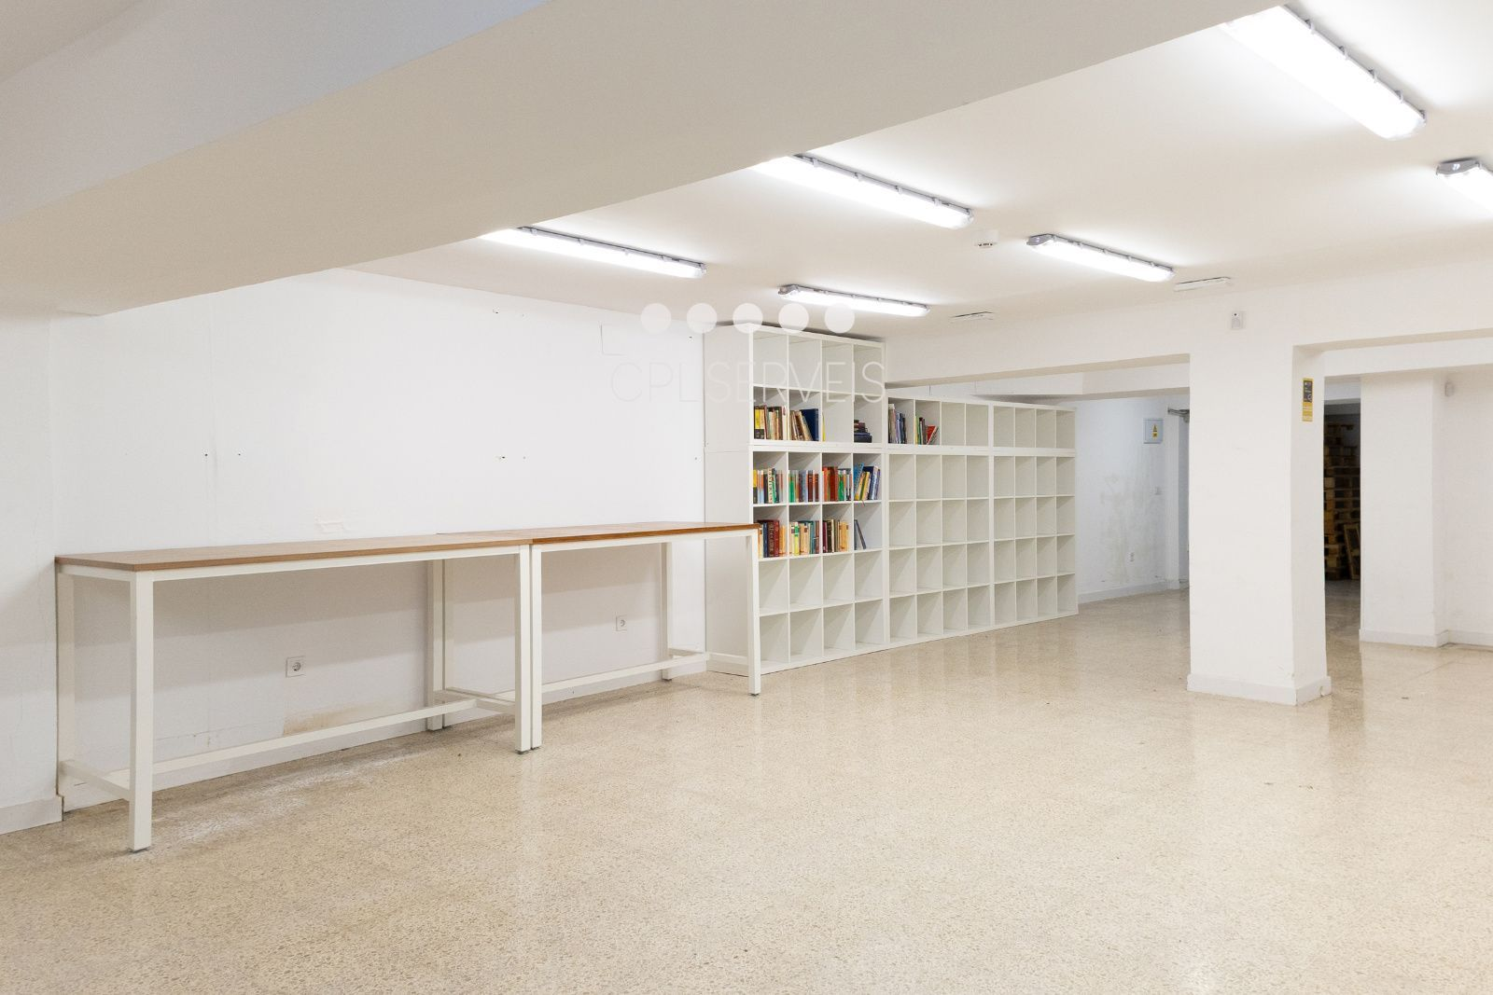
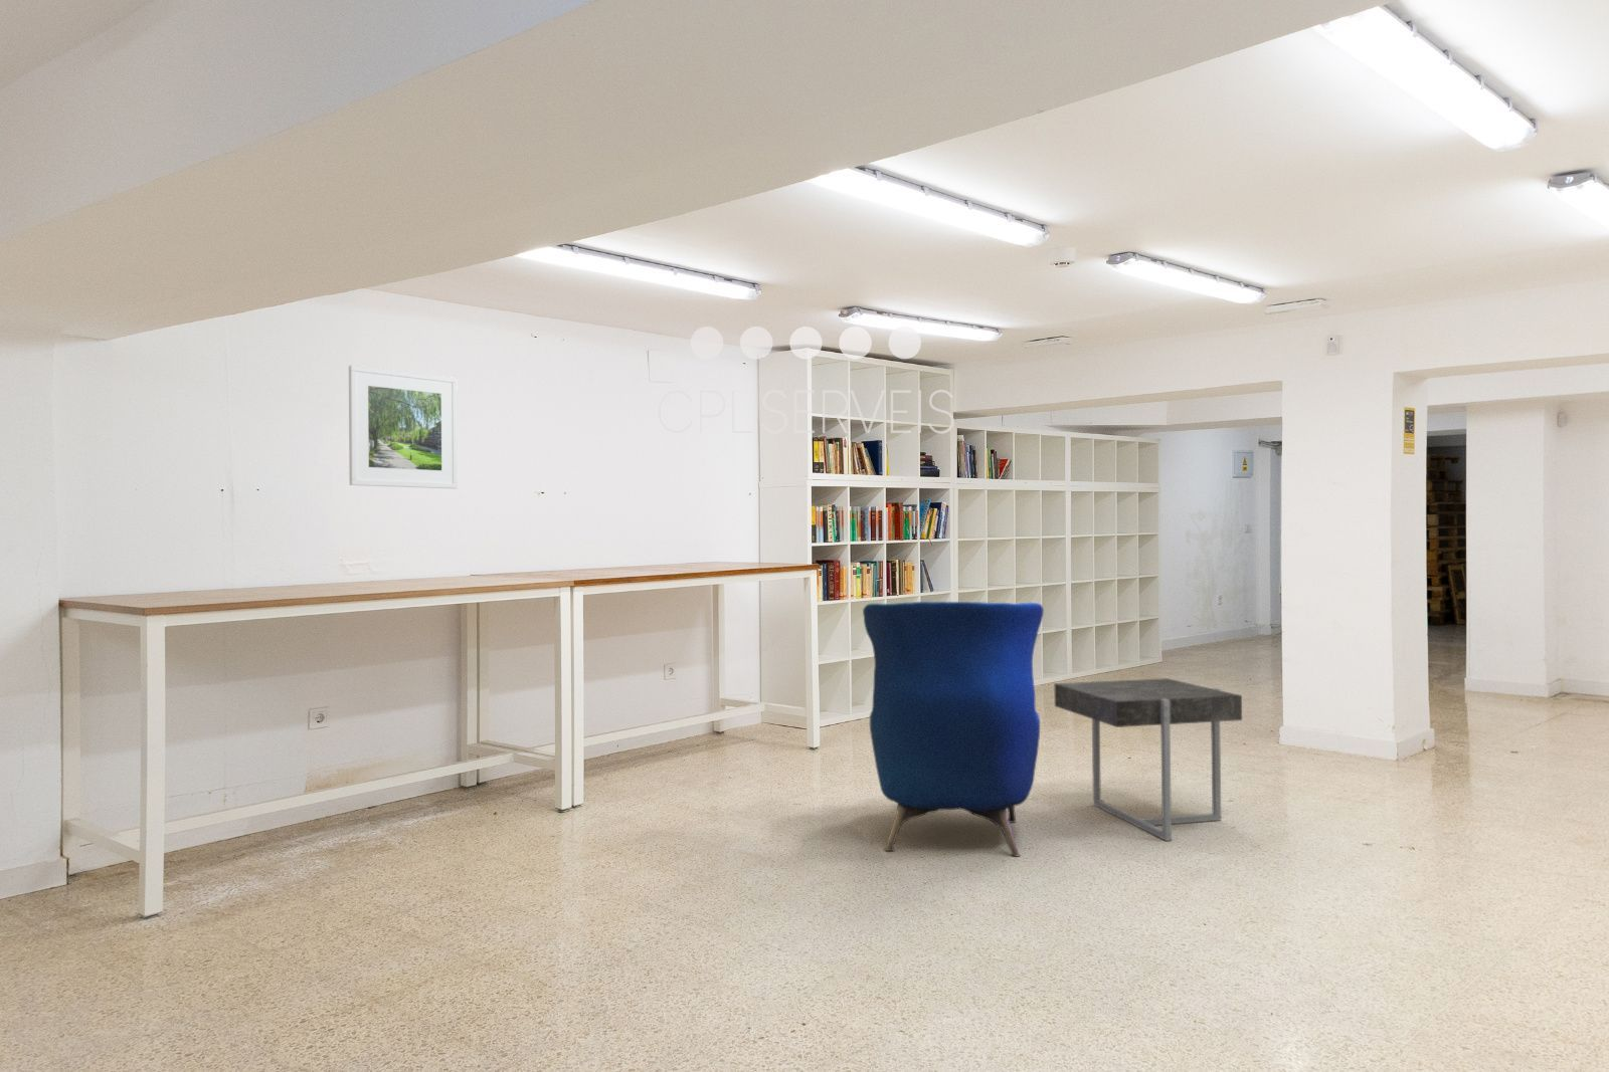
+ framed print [348,364,459,489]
+ armchair [862,601,1045,857]
+ side table [1052,677,1243,842]
